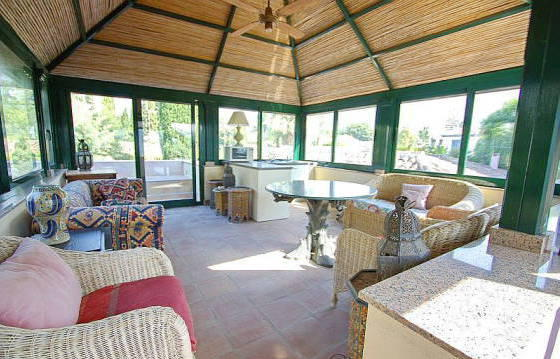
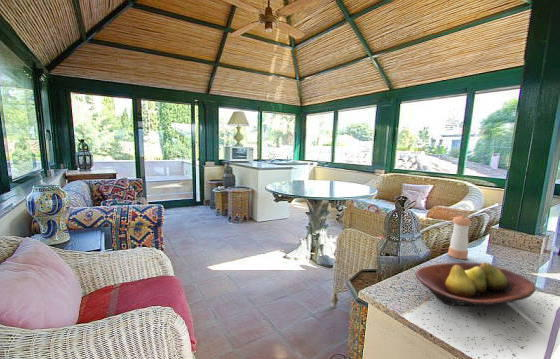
+ fruit bowl [414,261,536,308]
+ pepper shaker [447,215,472,260]
